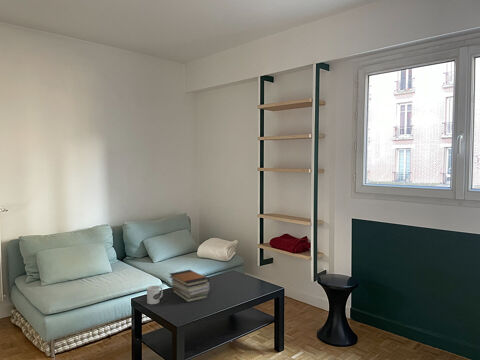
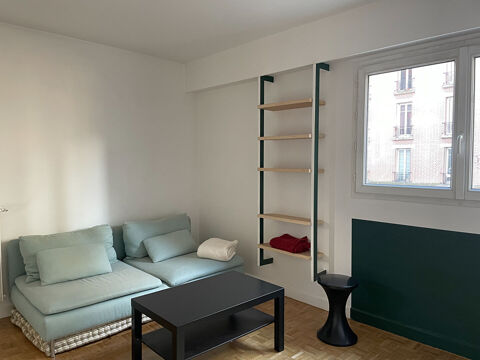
- mug [146,285,164,305]
- book stack [169,269,210,303]
